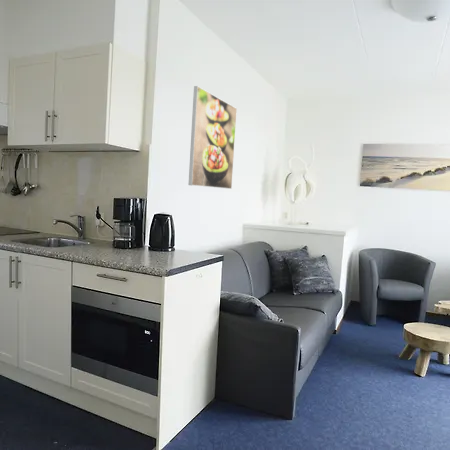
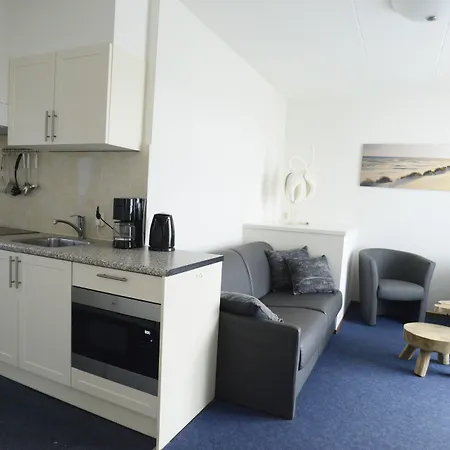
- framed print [188,85,238,190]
